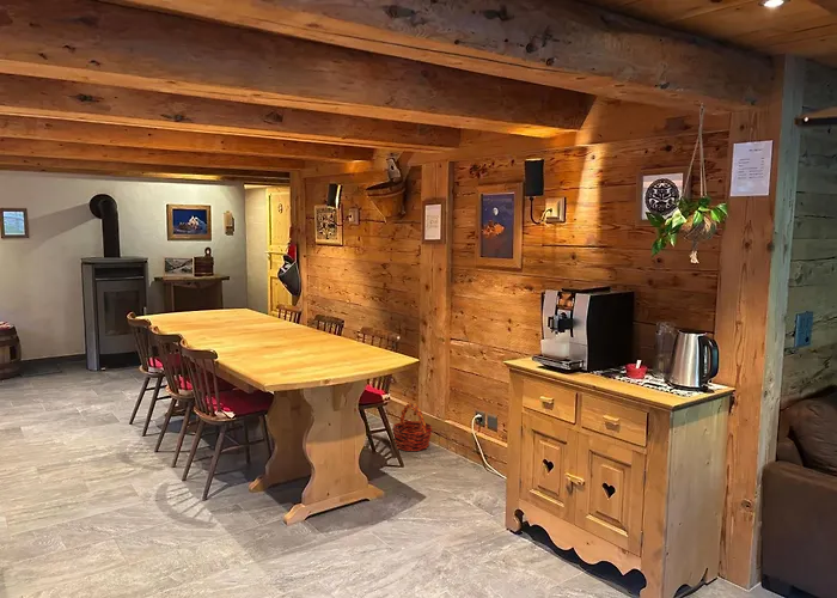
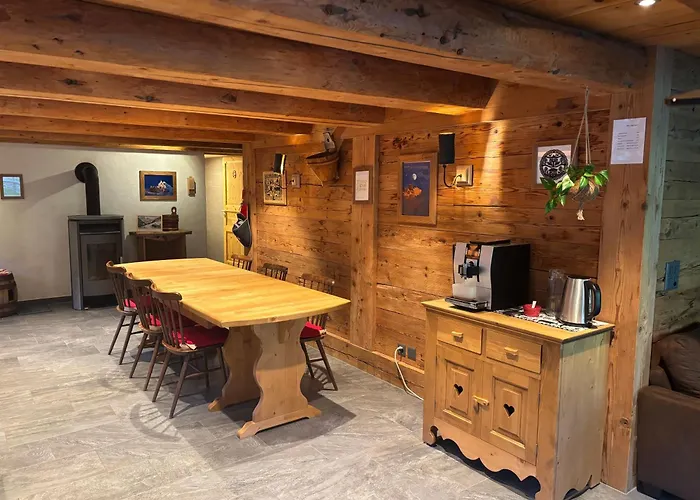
- basket [391,403,433,452]
